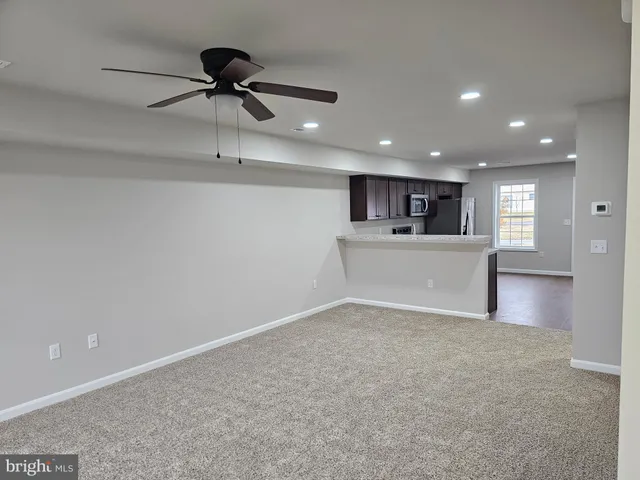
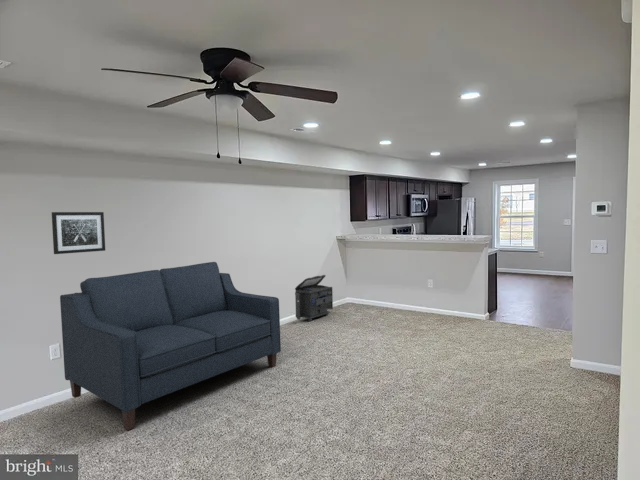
+ sofa [59,261,282,431]
+ jewelry box [294,274,334,322]
+ wall art [51,211,106,255]
